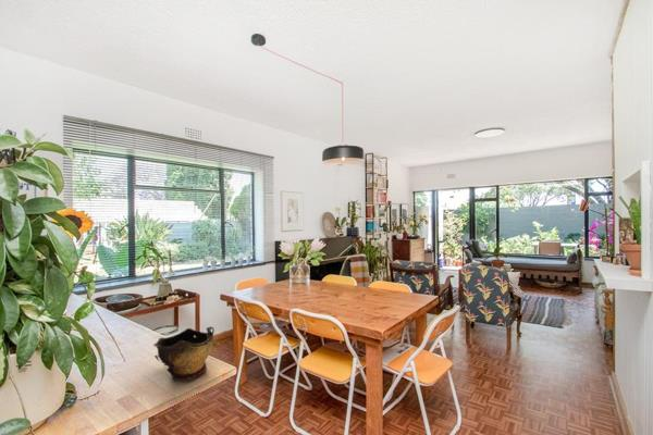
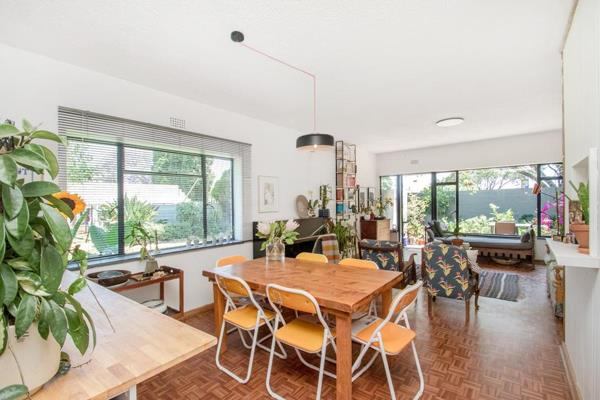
- decorative bowl [152,325,215,381]
